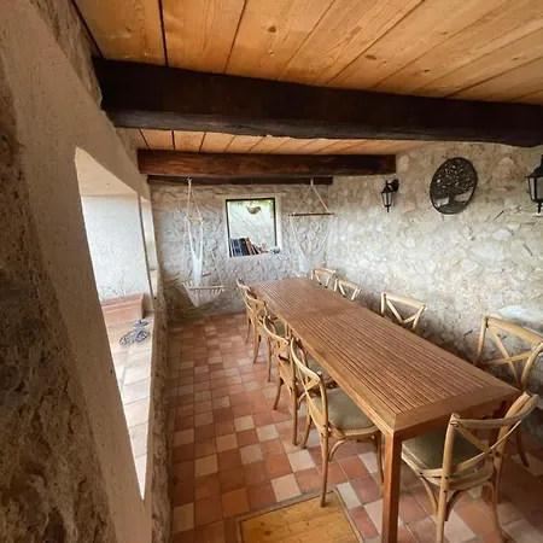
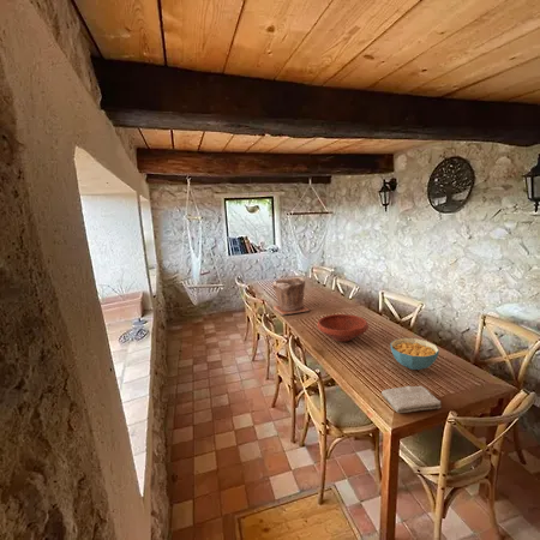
+ cereal bowl [389,337,440,371]
+ washcloth [380,385,443,414]
+ bowl [316,313,370,343]
+ plant pot [271,276,311,316]
